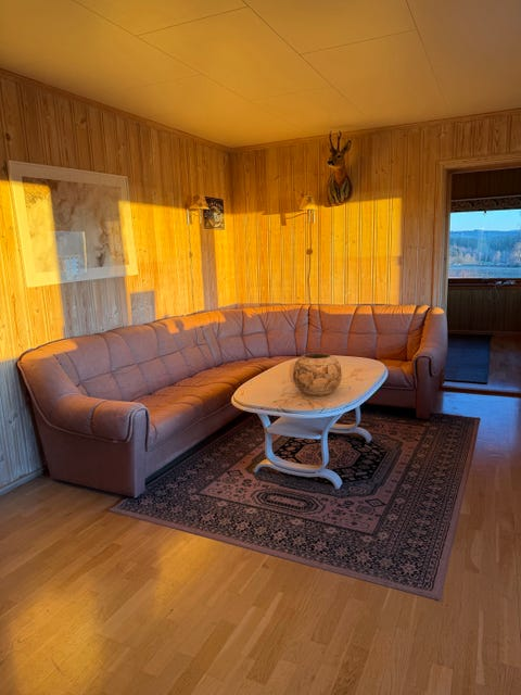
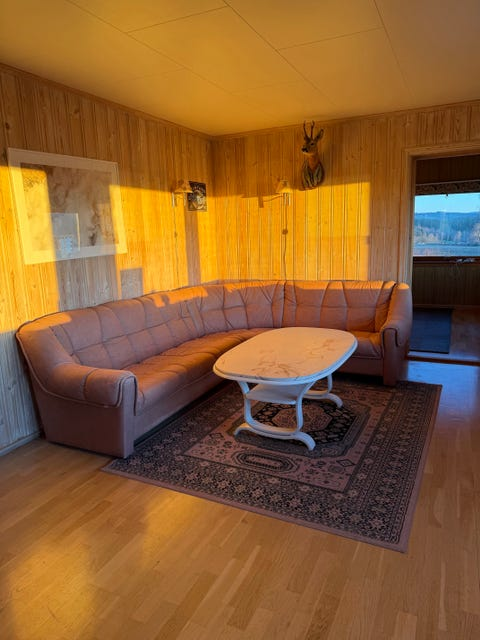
- decorative bowl [292,352,343,397]
